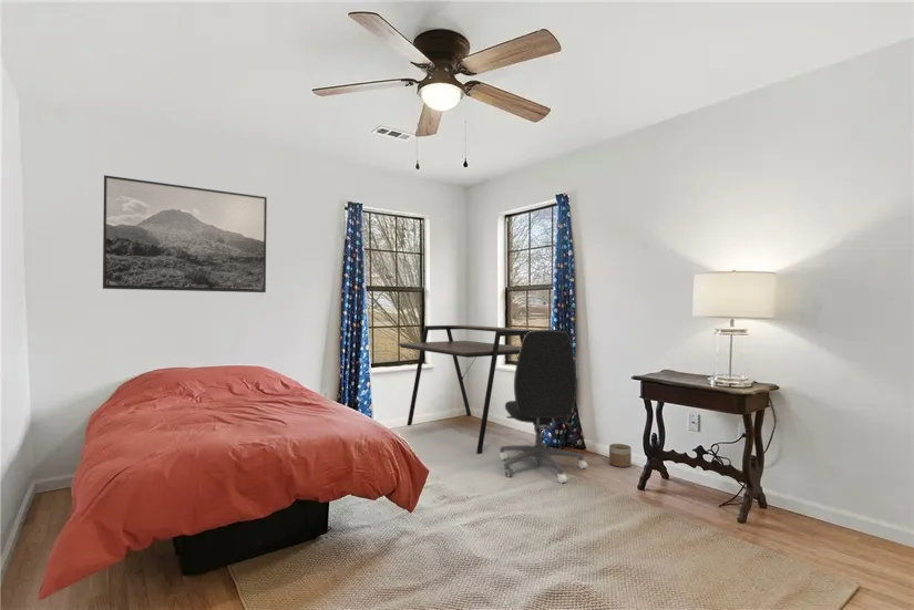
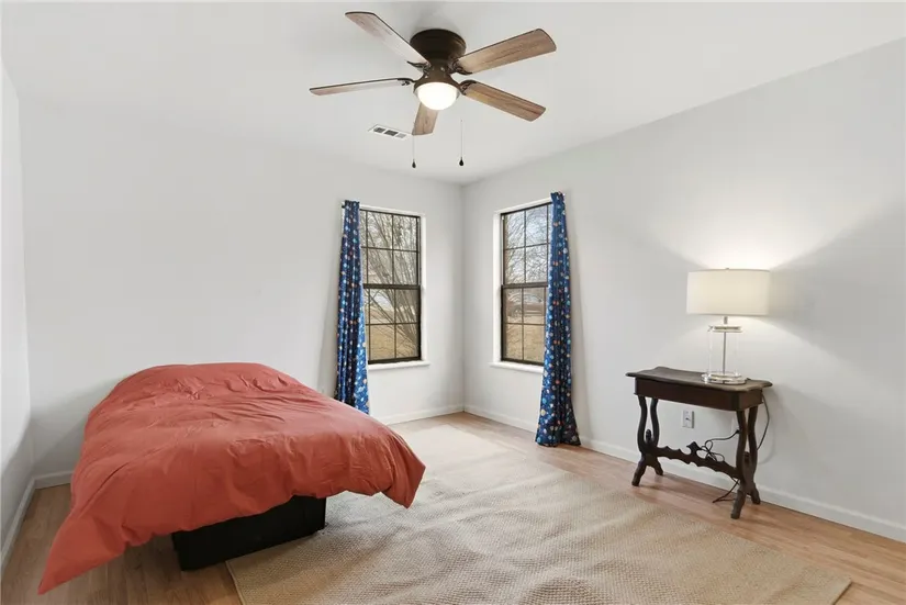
- desk [397,324,544,455]
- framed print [102,174,268,293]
- planter [608,443,633,468]
- office chair [499,329,588,484]
